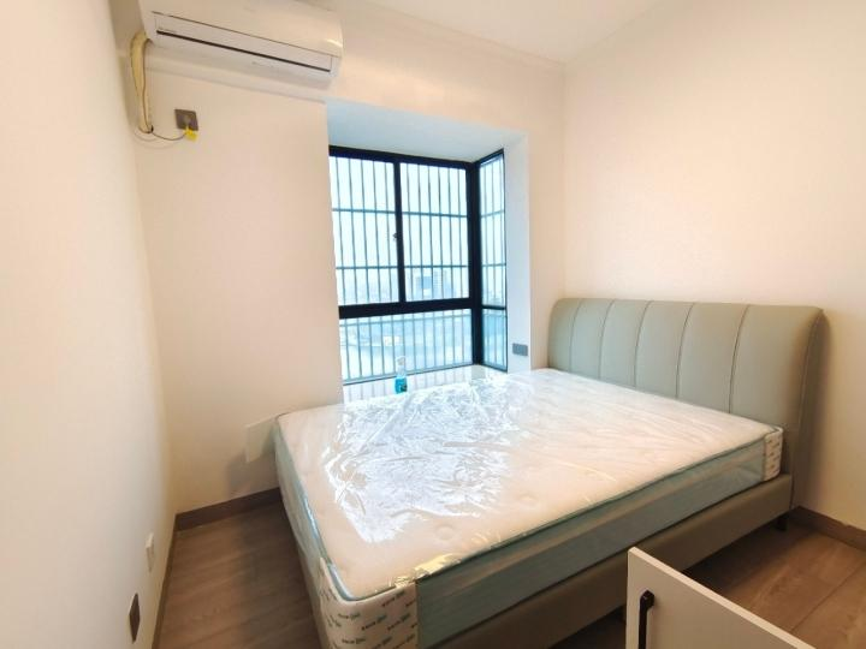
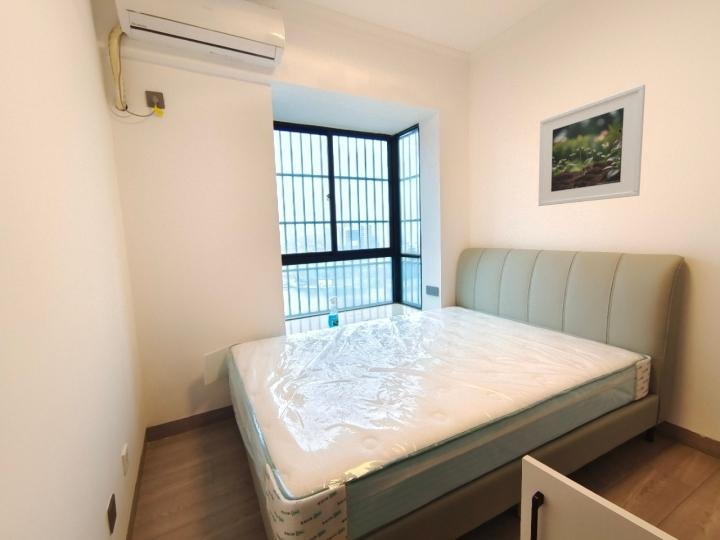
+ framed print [537,83,646,207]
